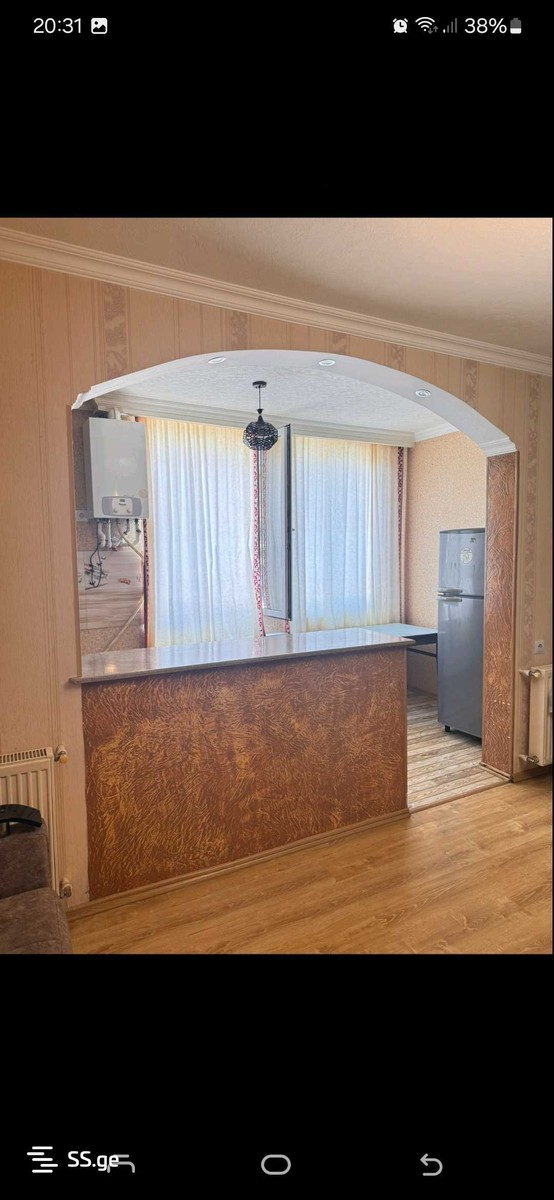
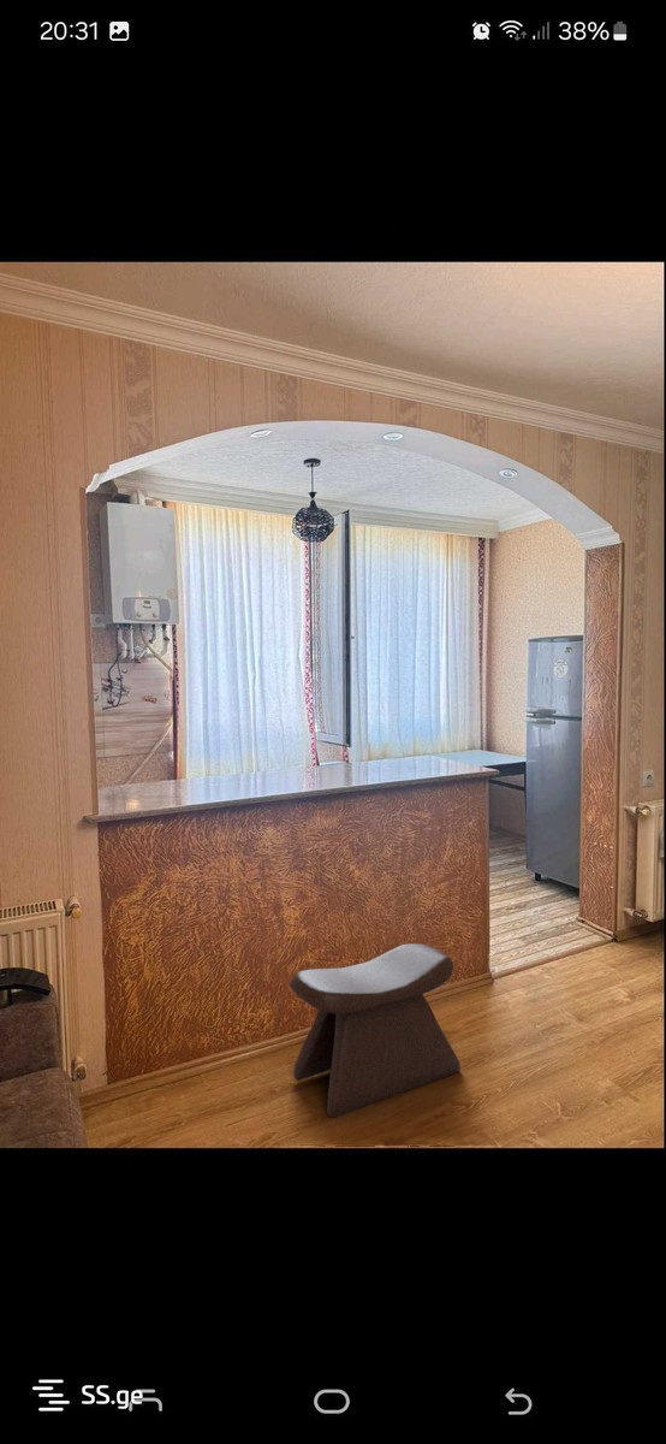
+ stool [289,942,462,1119]
